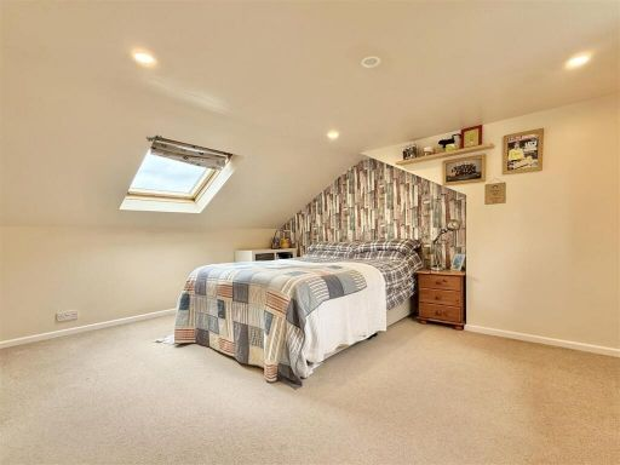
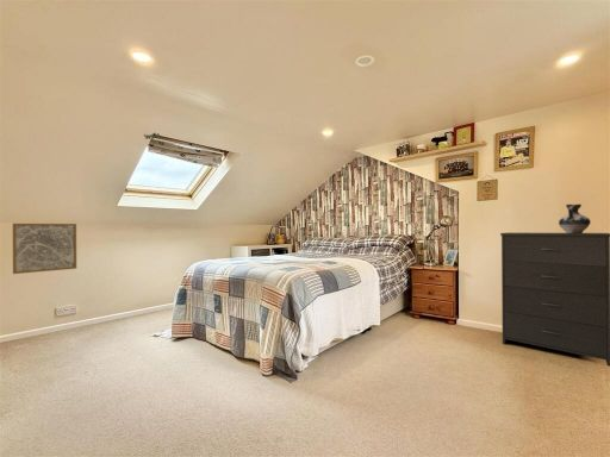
+ dresser [499,231,610,368]
+ wall art [12,223,77,275]
+ ceramic jug [558,204,592,233]
